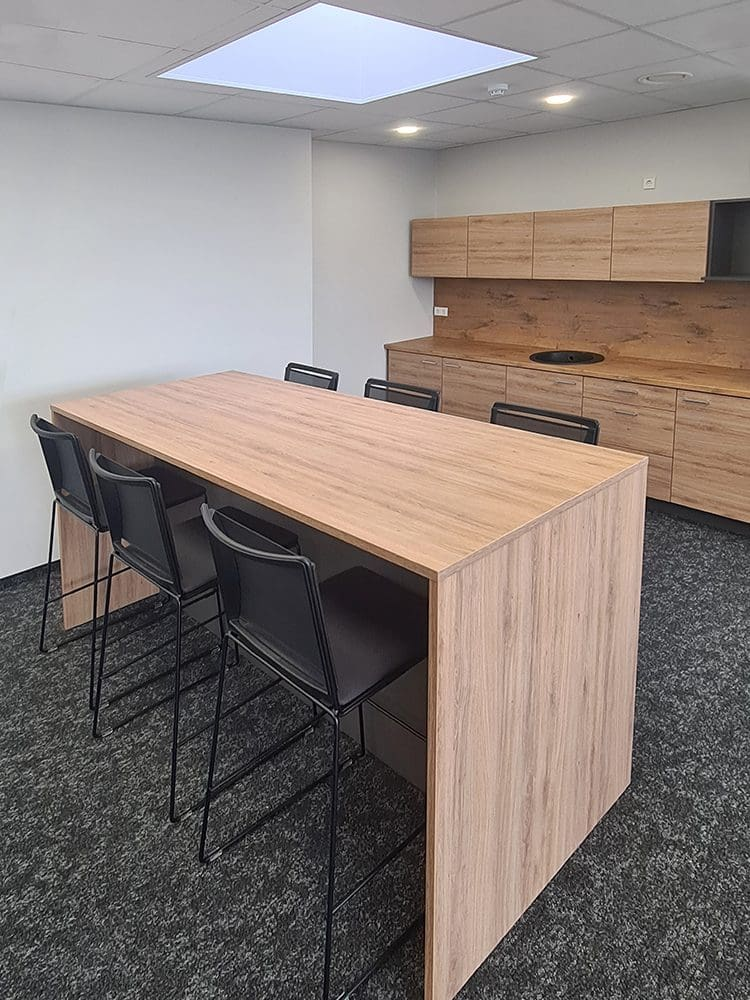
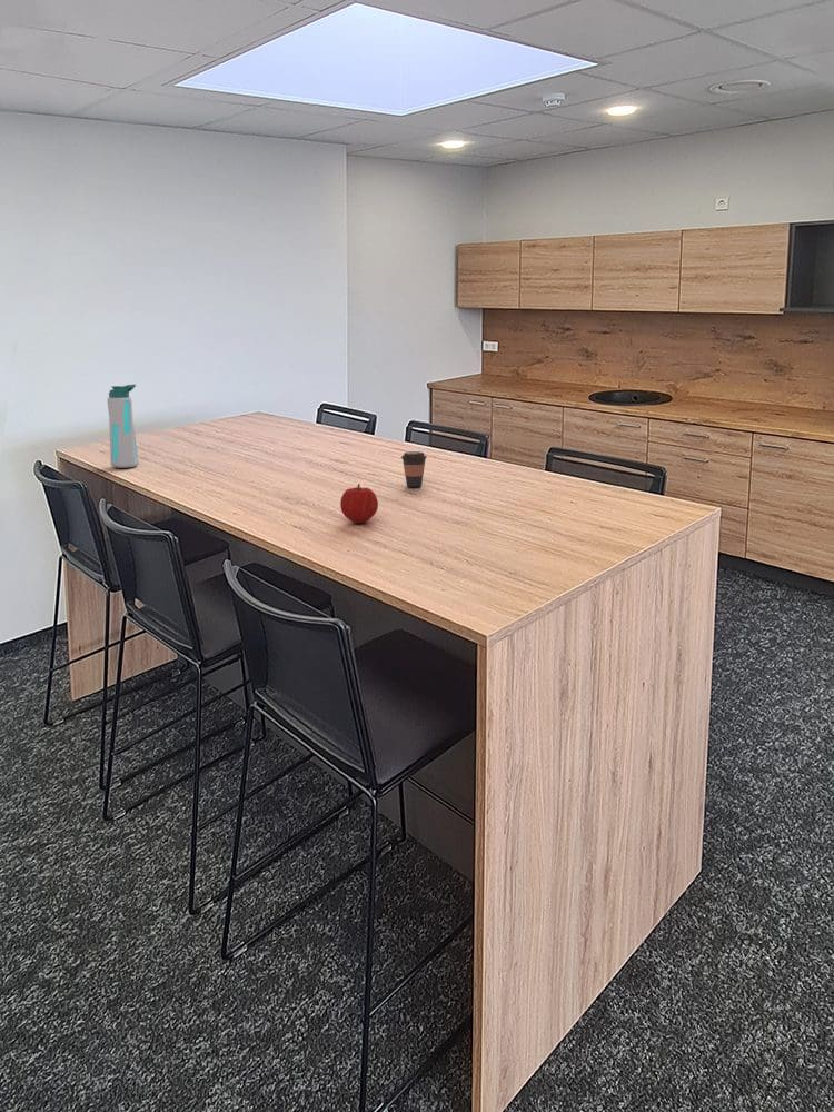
+ coffee cup [400,450,428,488]
+ fruit [339,483,379,525]
+ water bottle [107,384,140,469]
